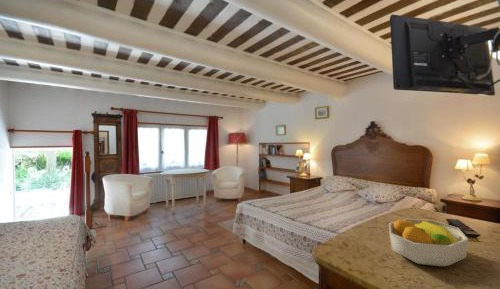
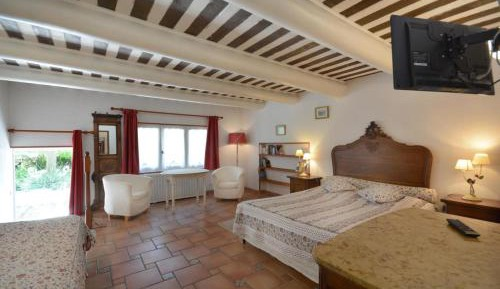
- fruit bowl [388,218,469,268]
